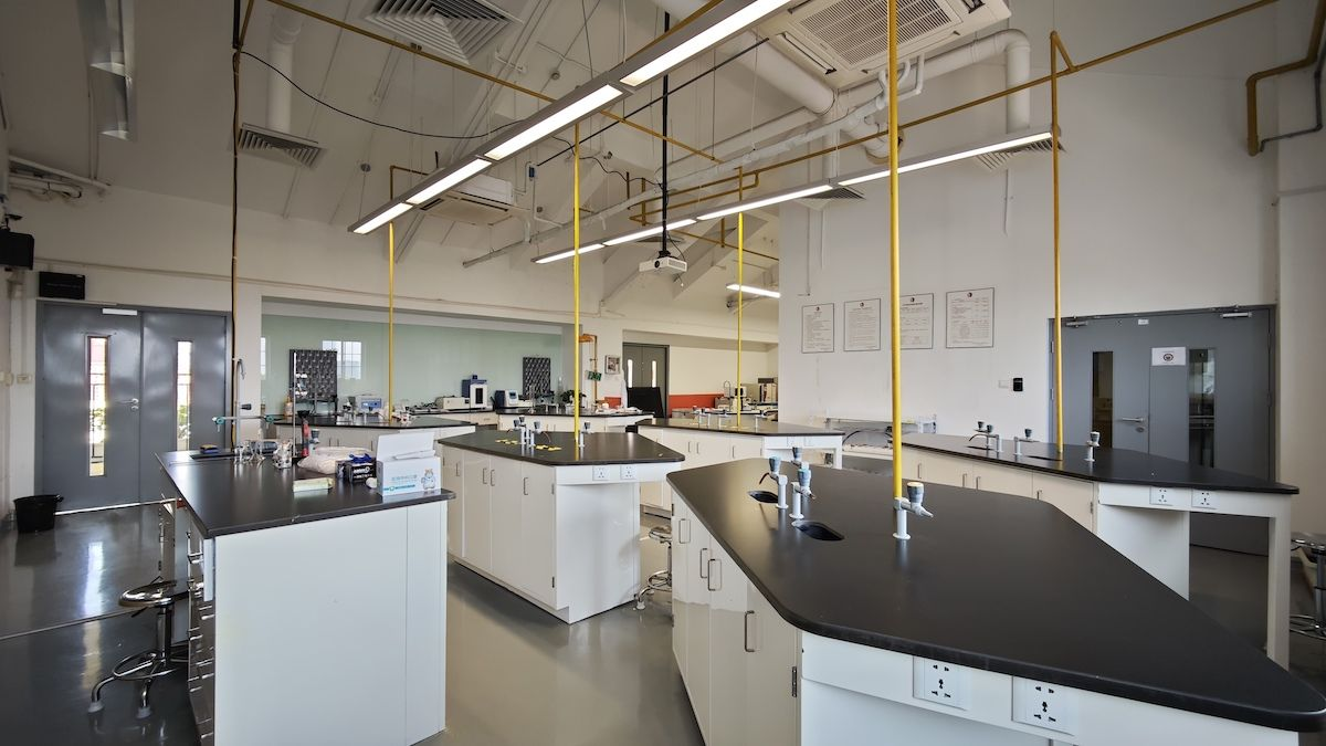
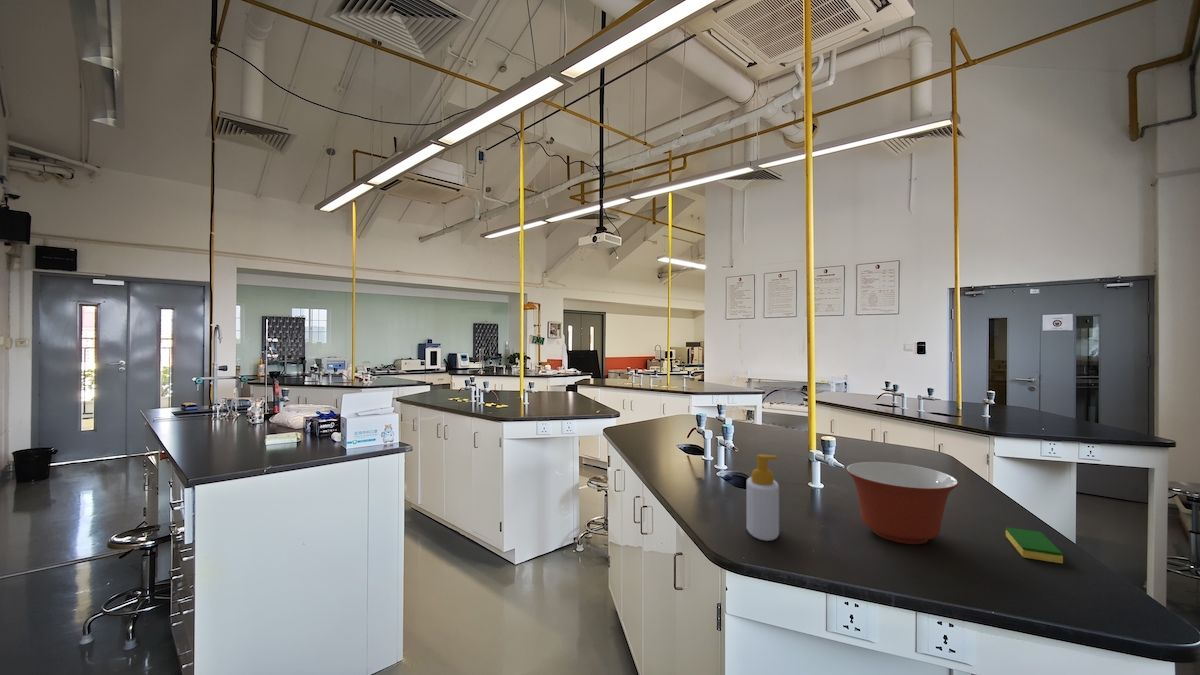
+ soap bottle [746,453,780,542]
+ mixing bowl [845,461,959,545]
+ dish sponge [1005,526,1064,564]
